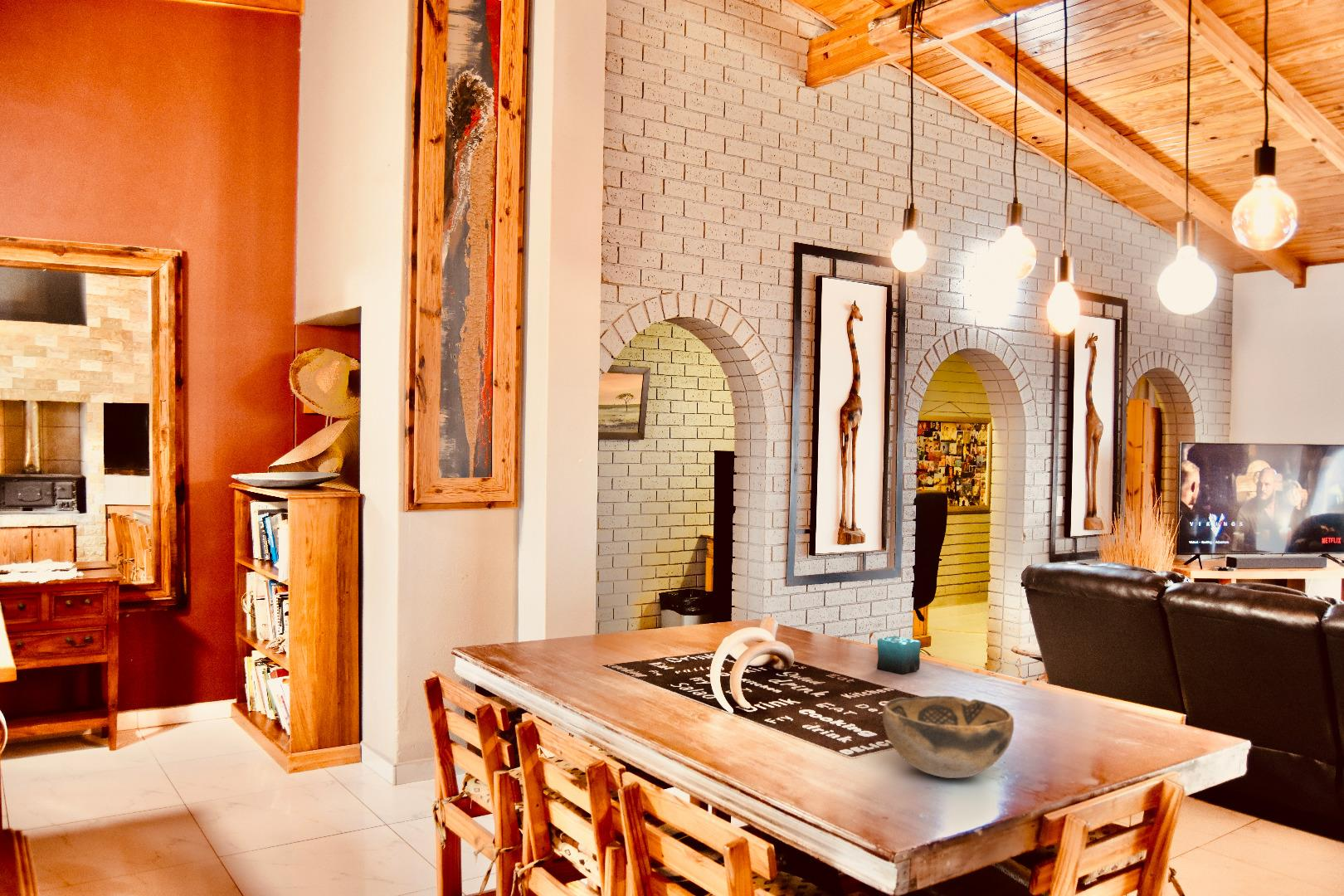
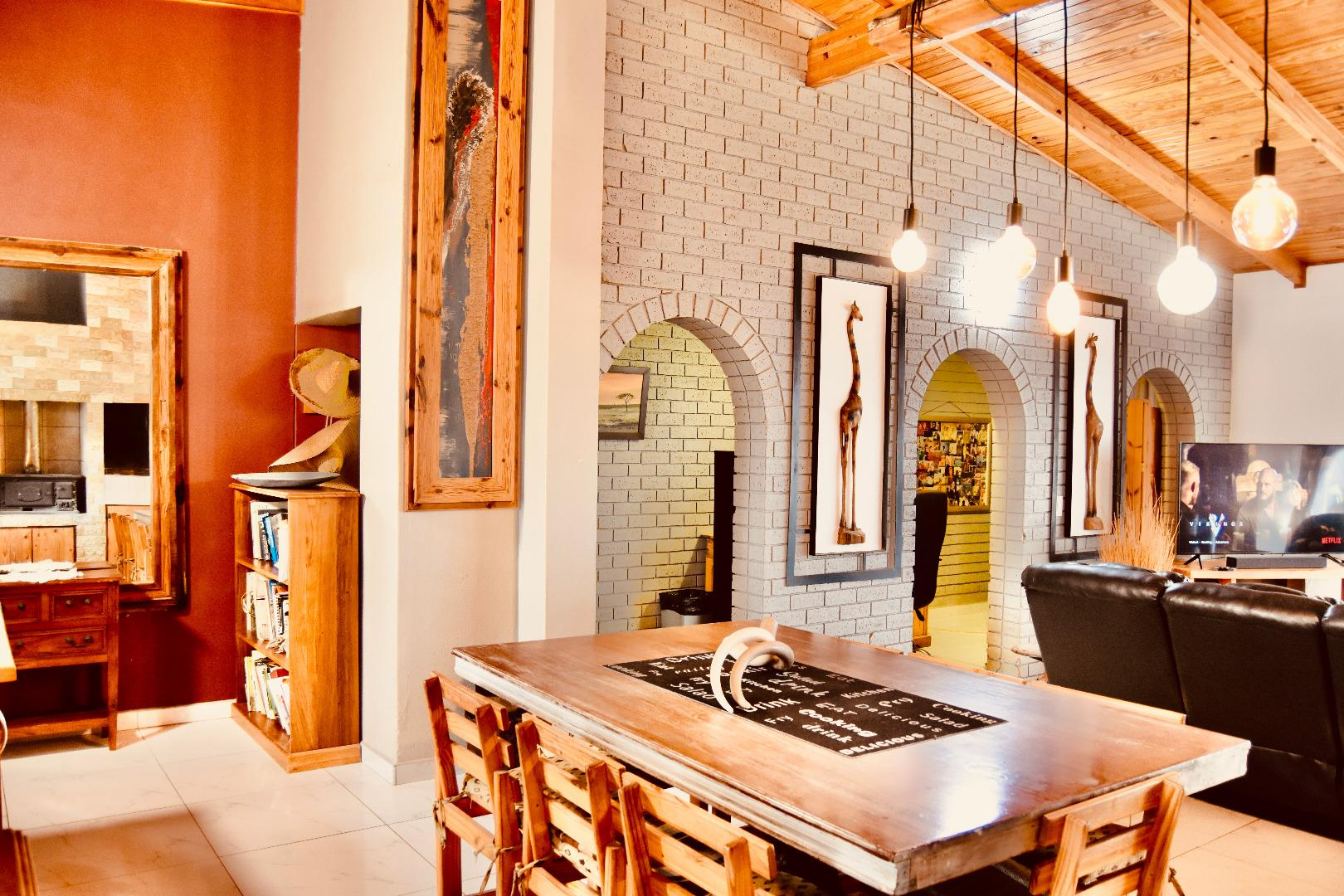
- decorative bowl [882,695,1015,779]
- candle [876,629,922,674]
